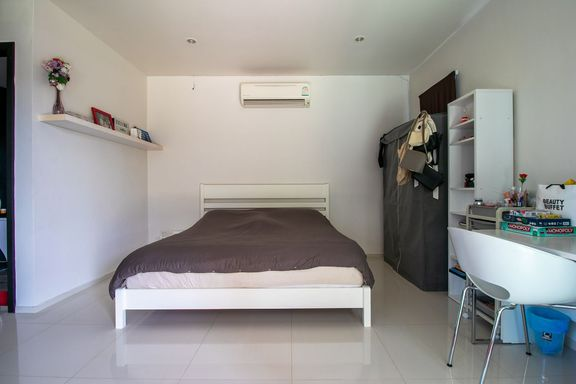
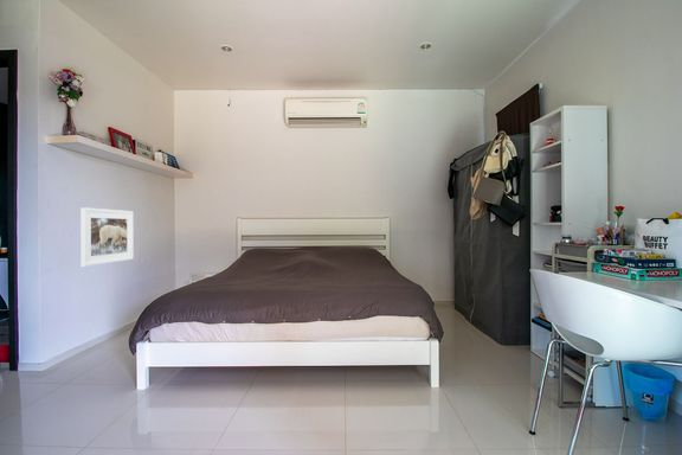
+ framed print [79,206,134,268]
